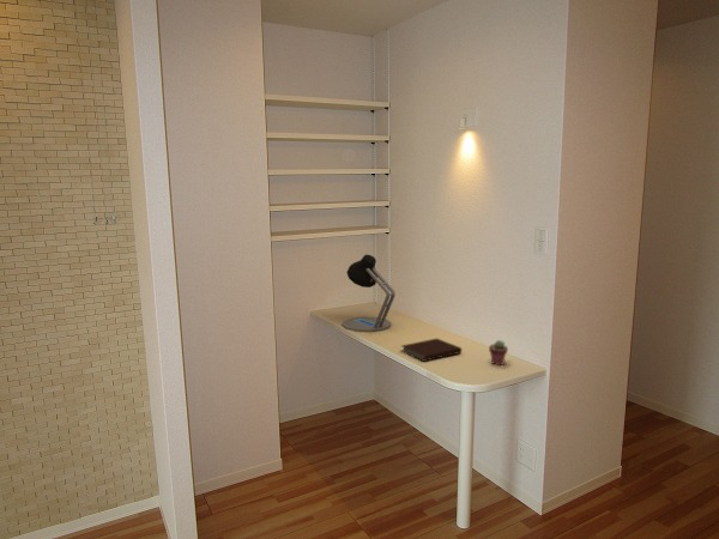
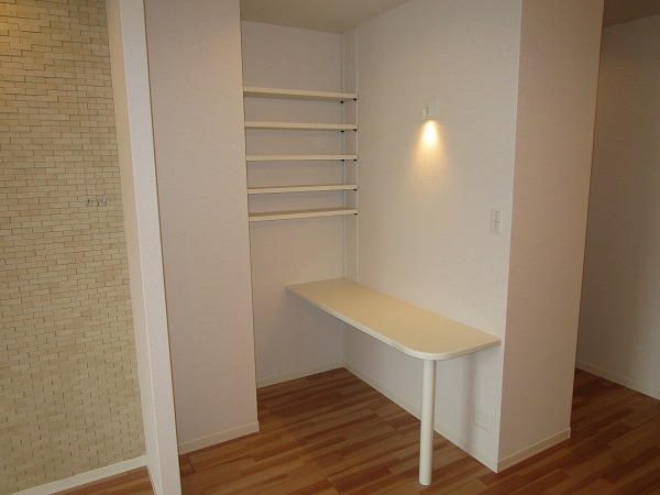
- notebook [400,337,463,363]
- potted succulent [488,339,509,367]
- desk lamp [340,254,397,333]
